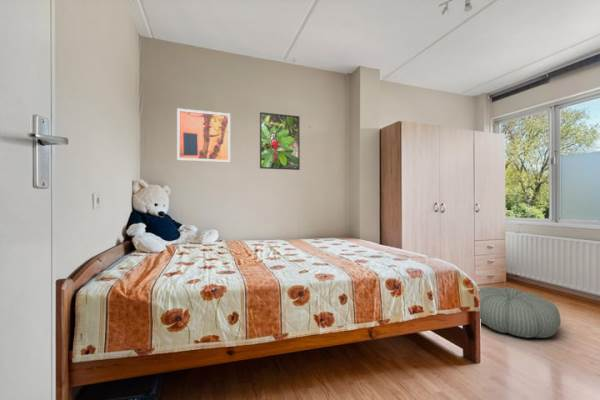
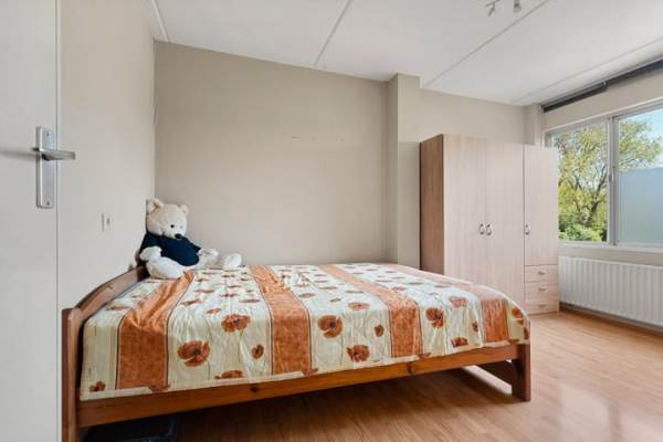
- pouf [478,286,562,339]
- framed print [259,111,301,171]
- wall art [176,107,231,164]
